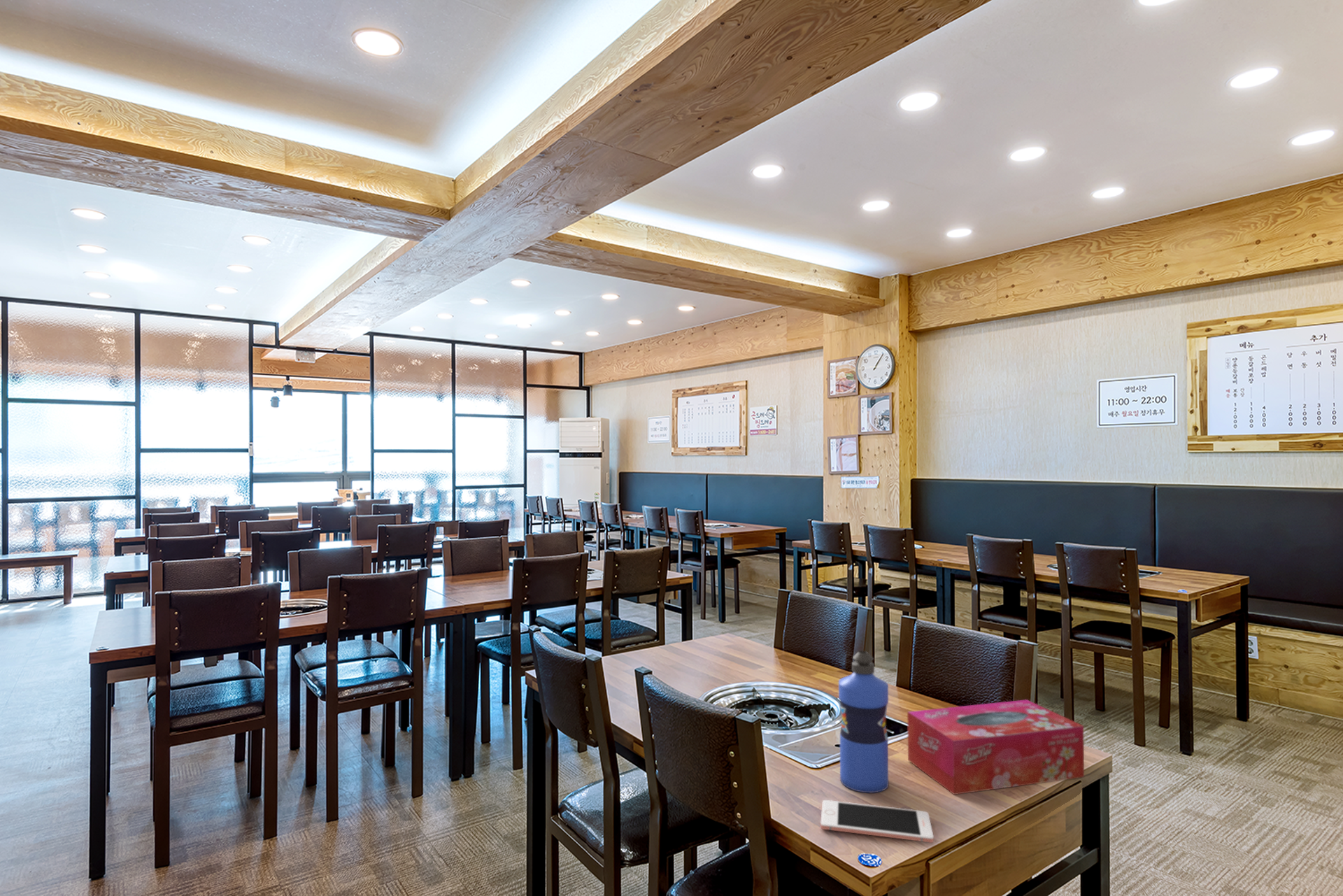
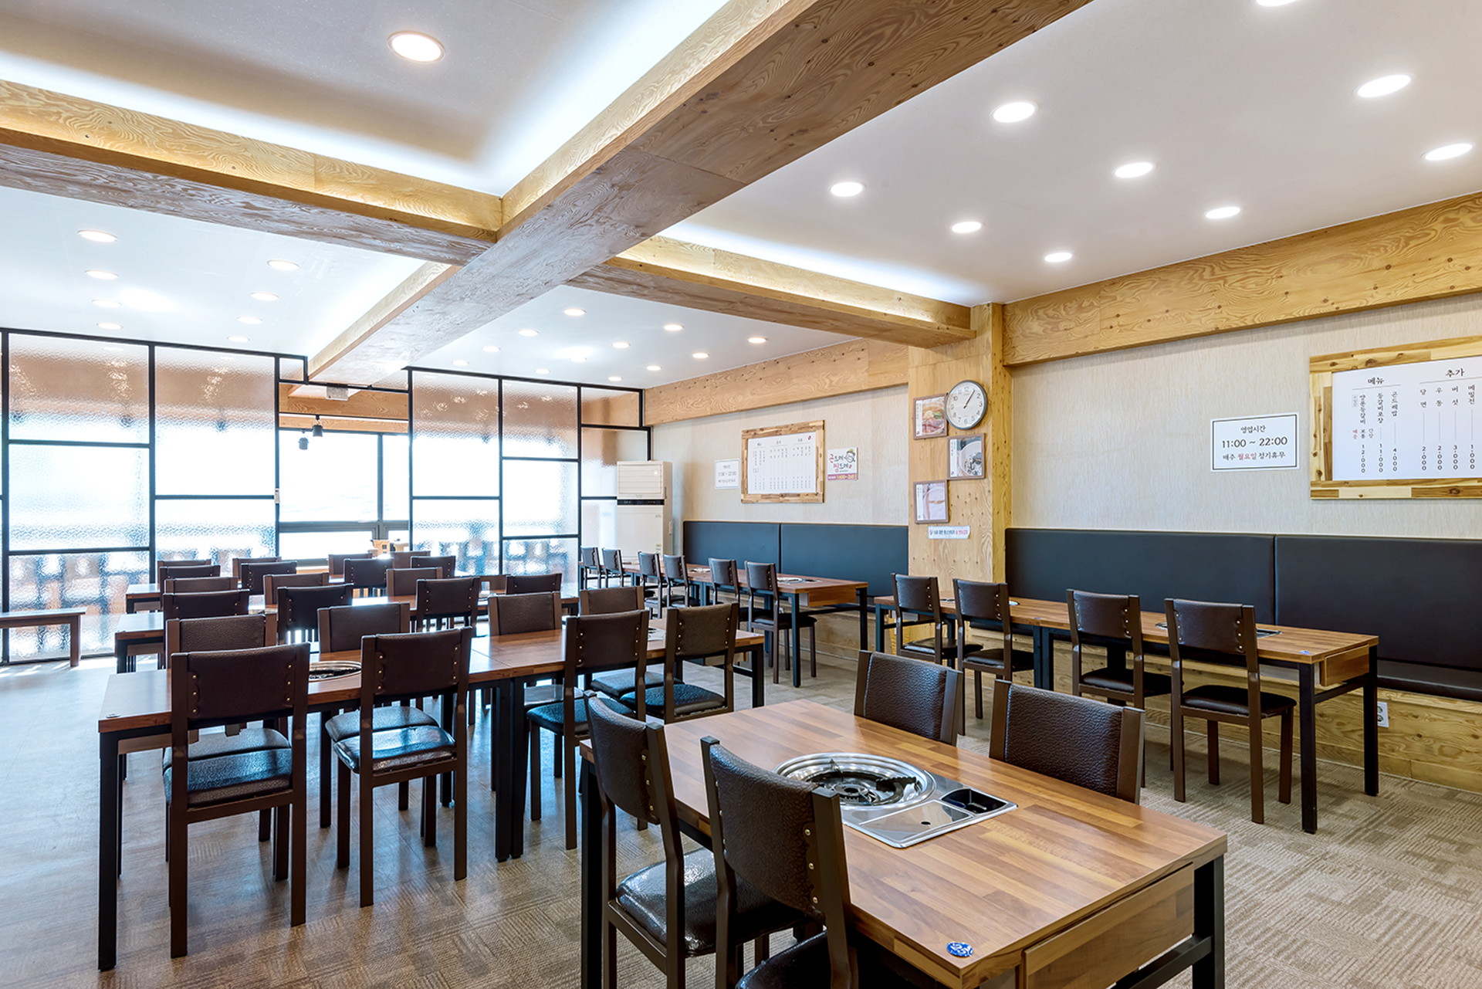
- water bottle [838,650,889,793]
- tissue box [907,699,1085,795]
- cell phone [820,799,935,844]
